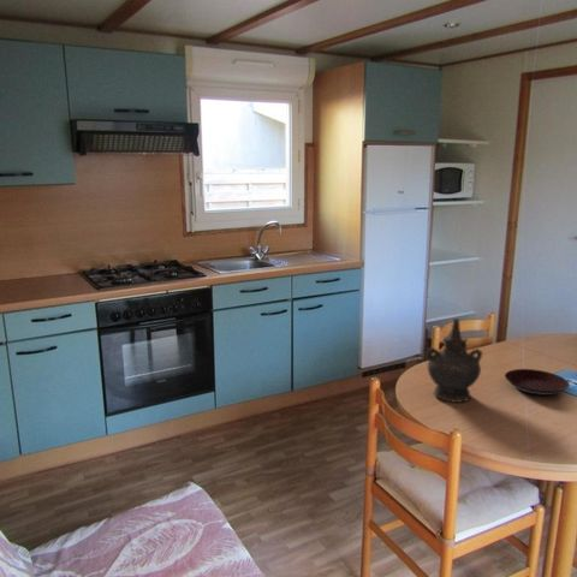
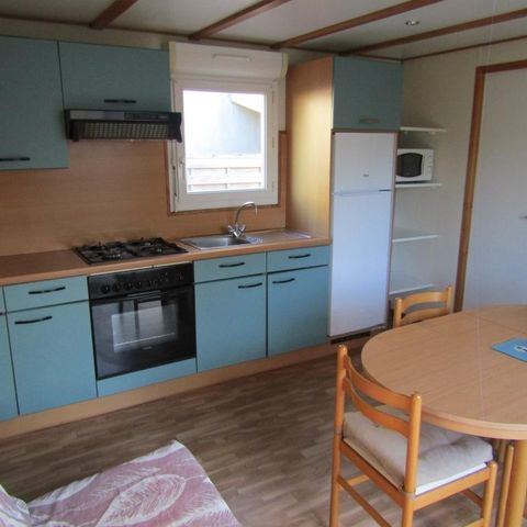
- plate [504,368,571,397]
- ceremonial vessel [426,317,484,404]
